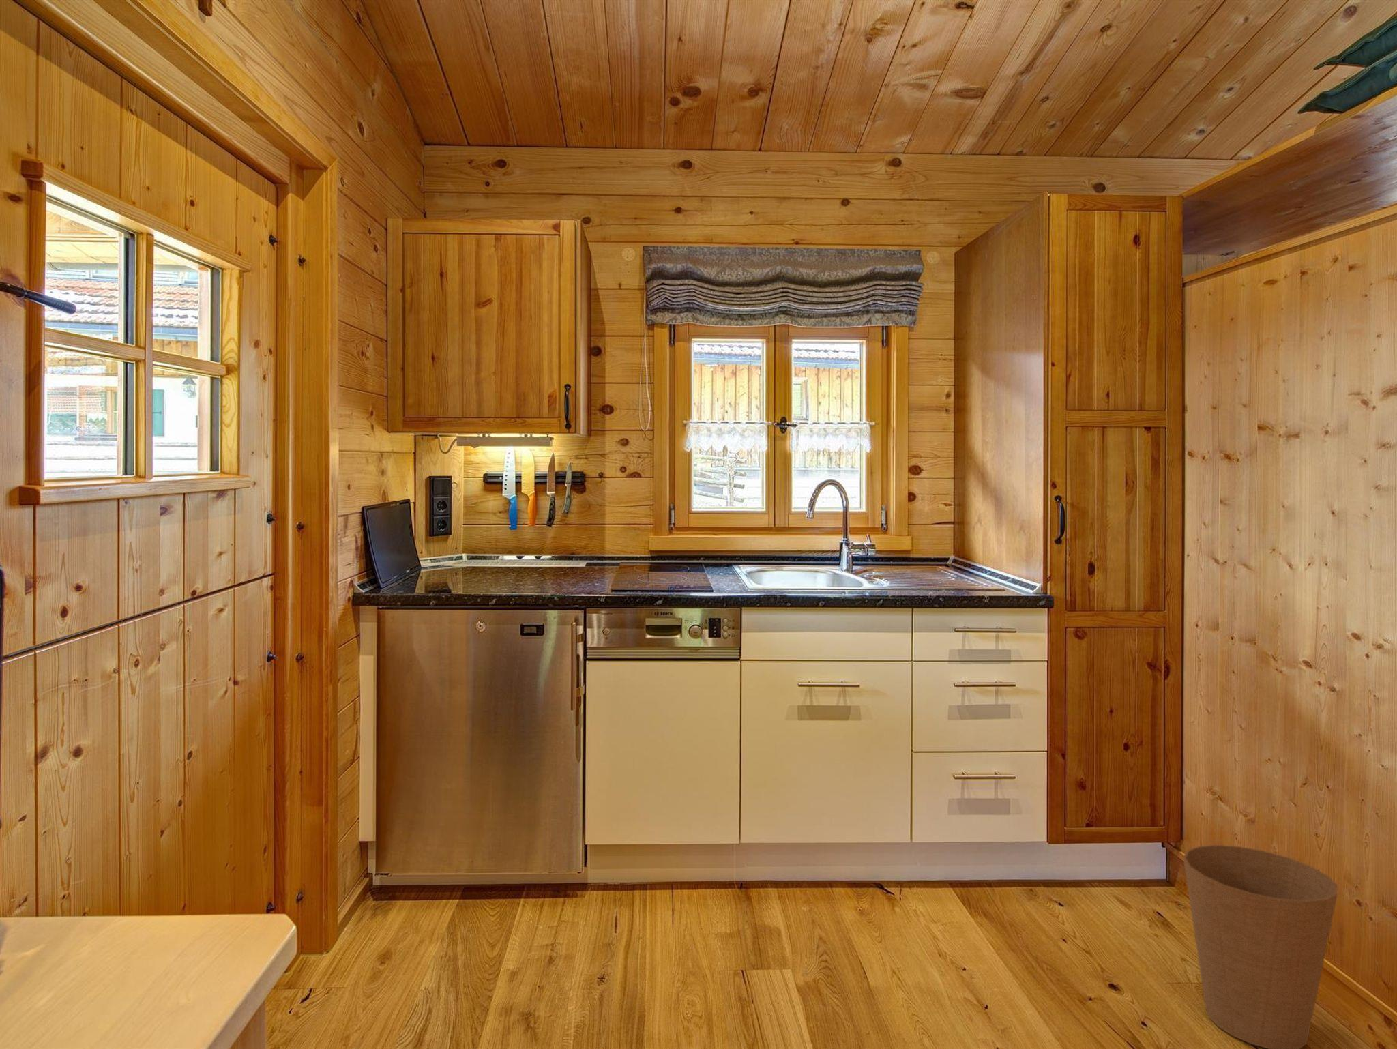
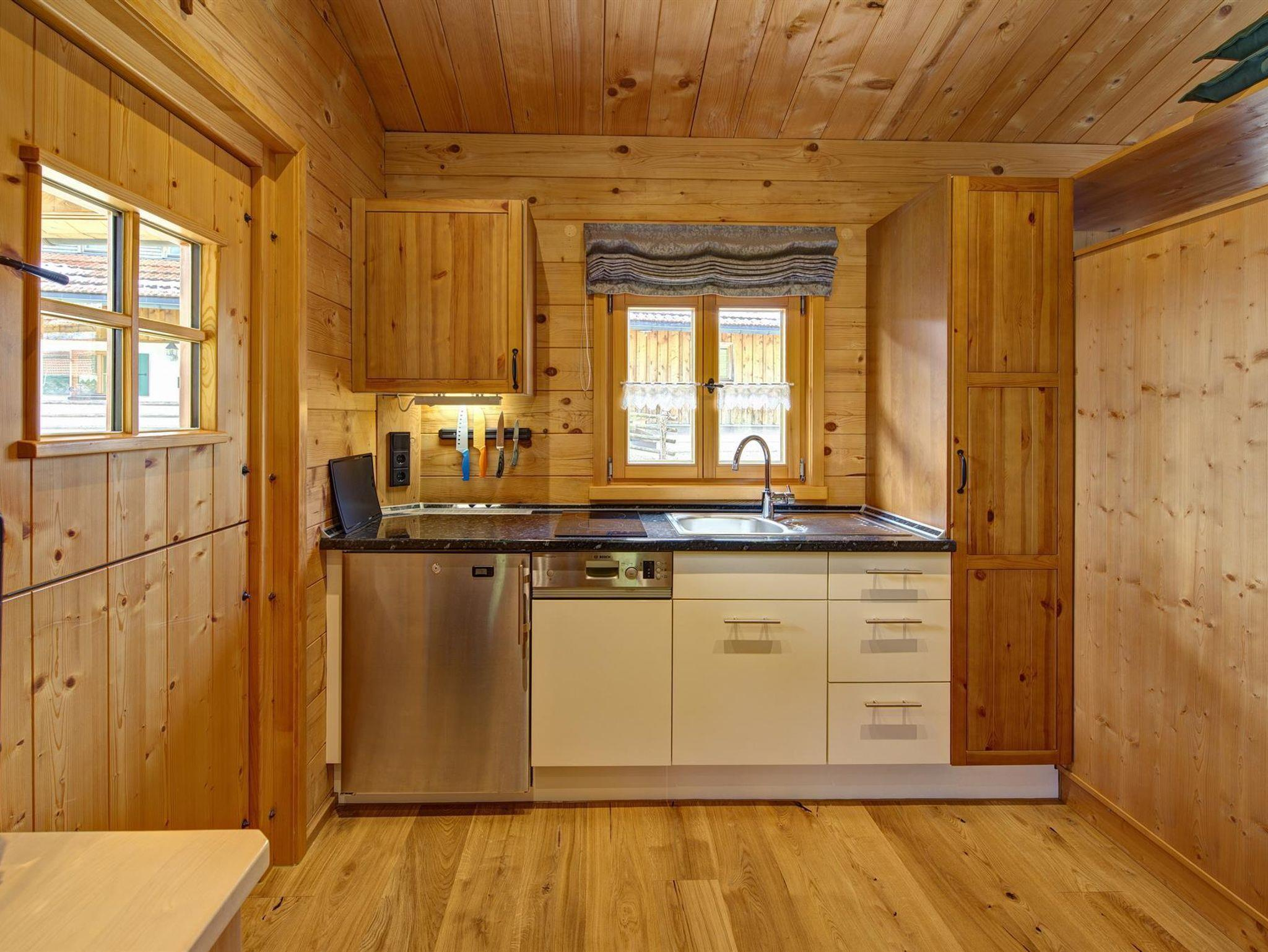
- trash bin [1183,844,1339,1049]
